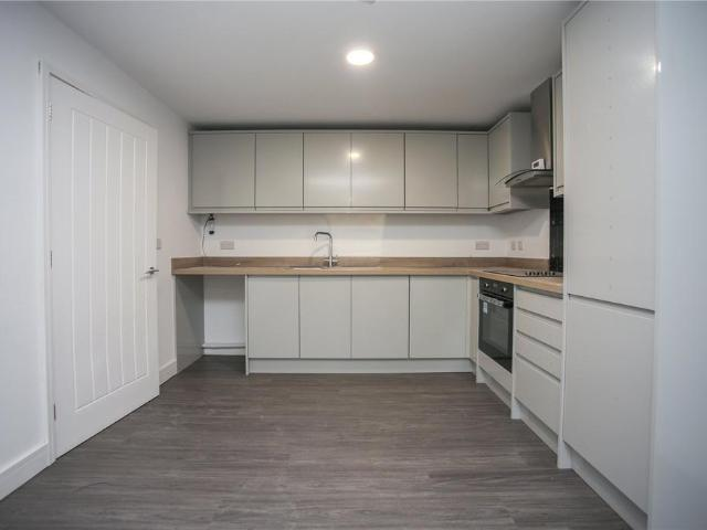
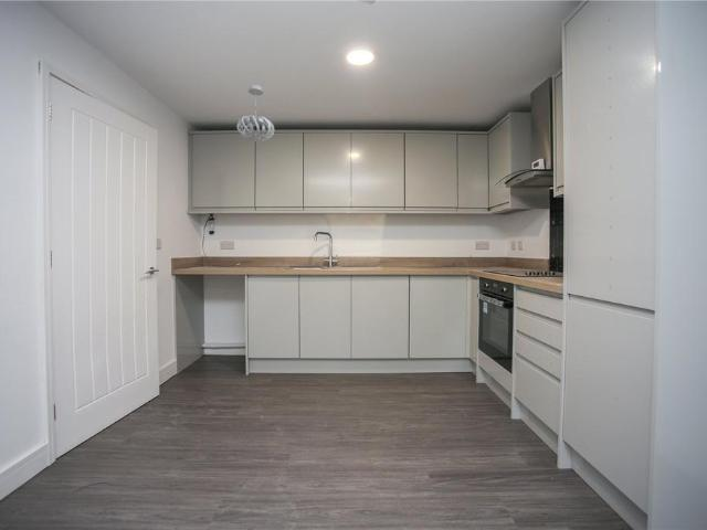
+ pendant light [236,84,275,142]
